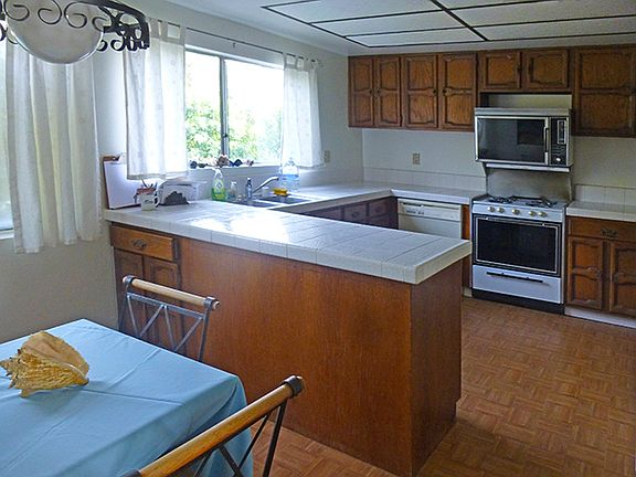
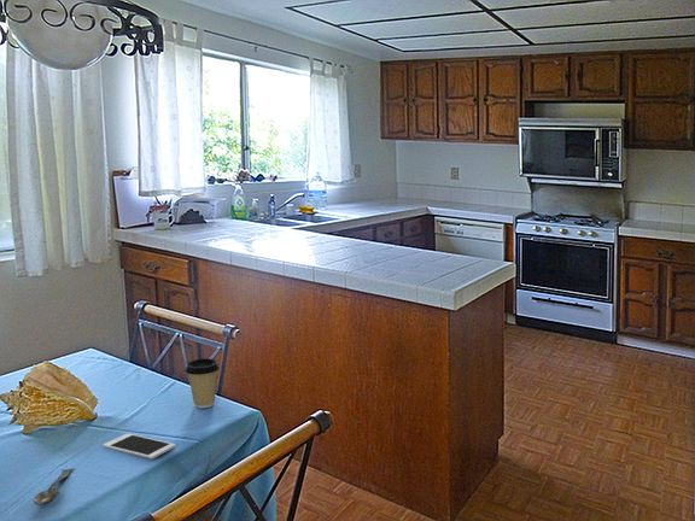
+ cell phone [101,432,176,459]
+ spoon [33,467,77,507]
+ coffee cup [185,357,221,409]
